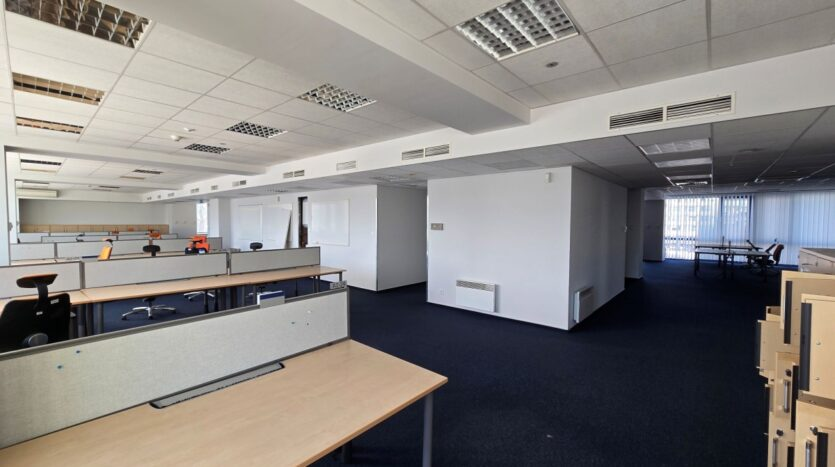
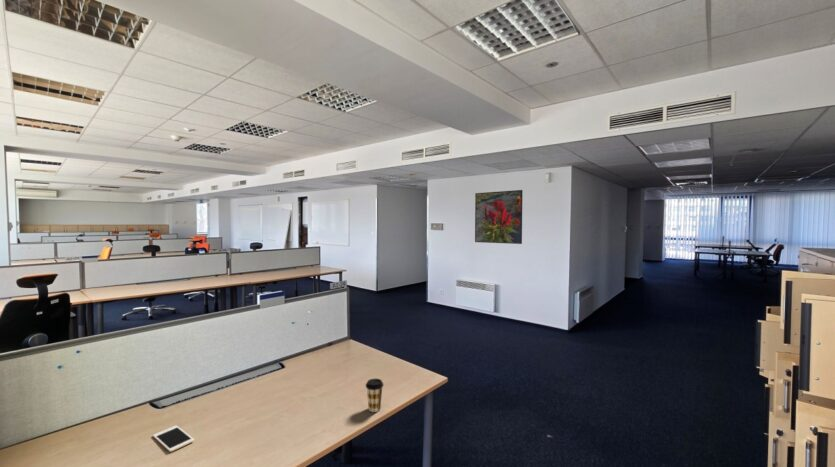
+ coffee cup [365,378,384,413]
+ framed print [474,189,524,245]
+ cell phone [152,424,195,453]
